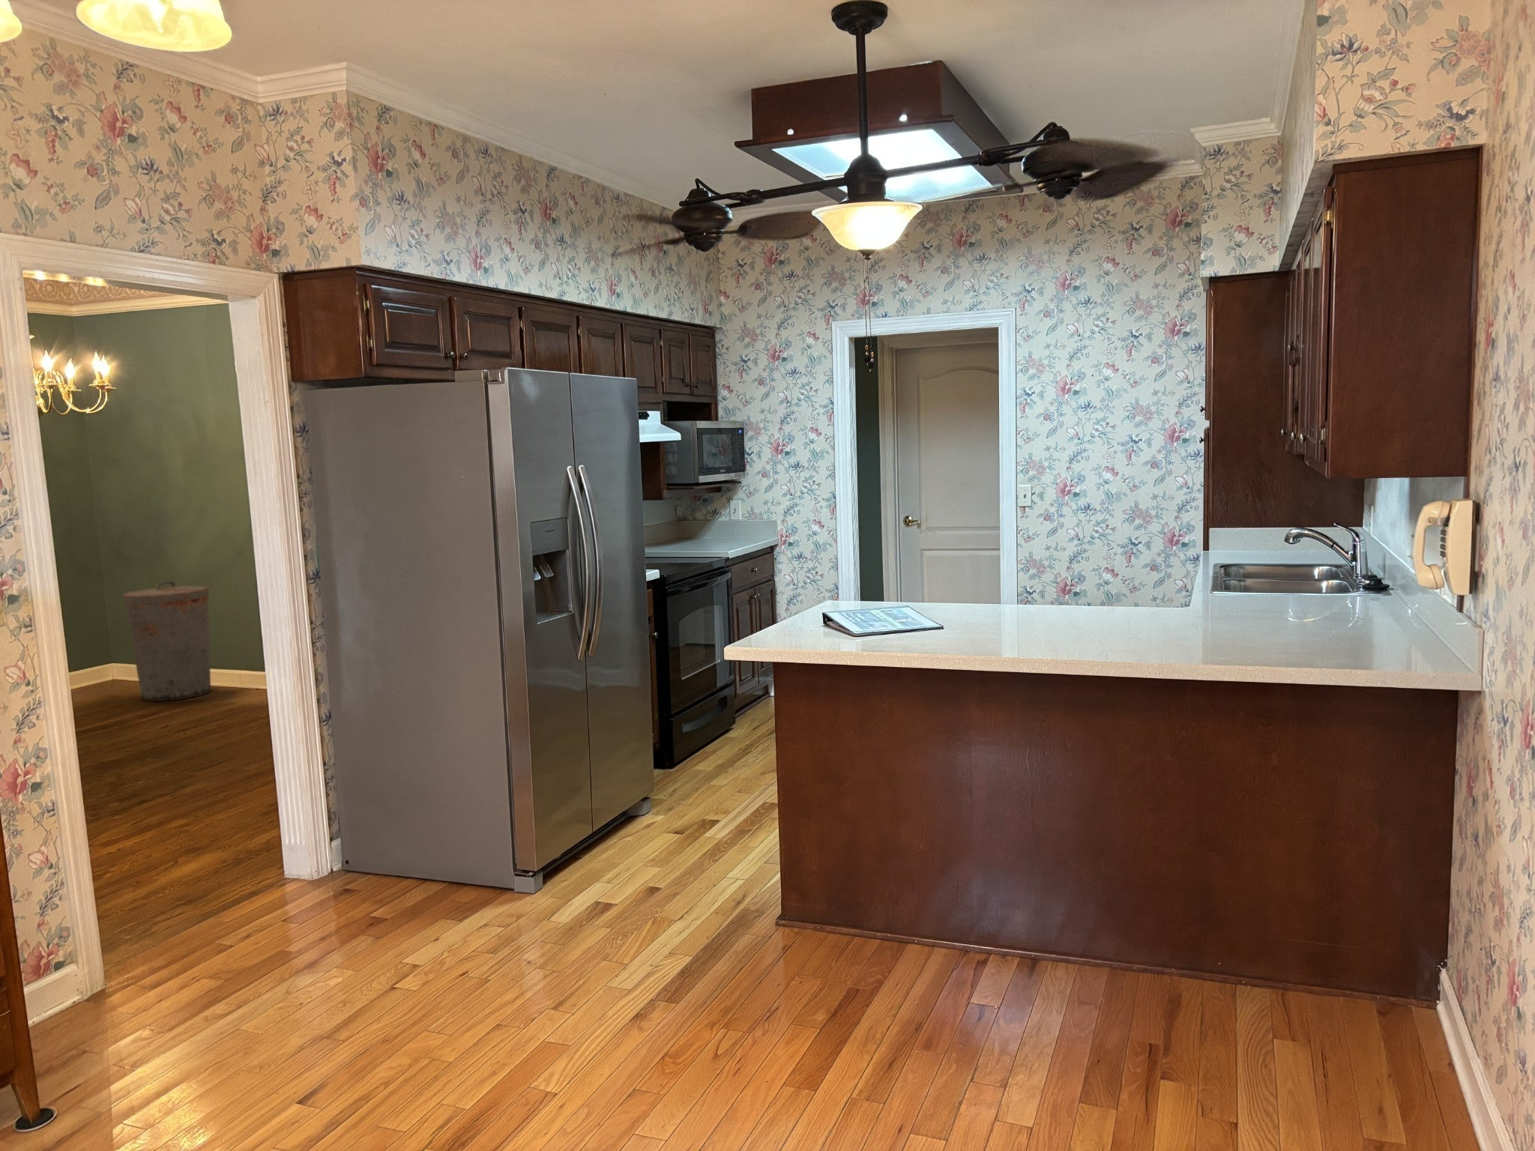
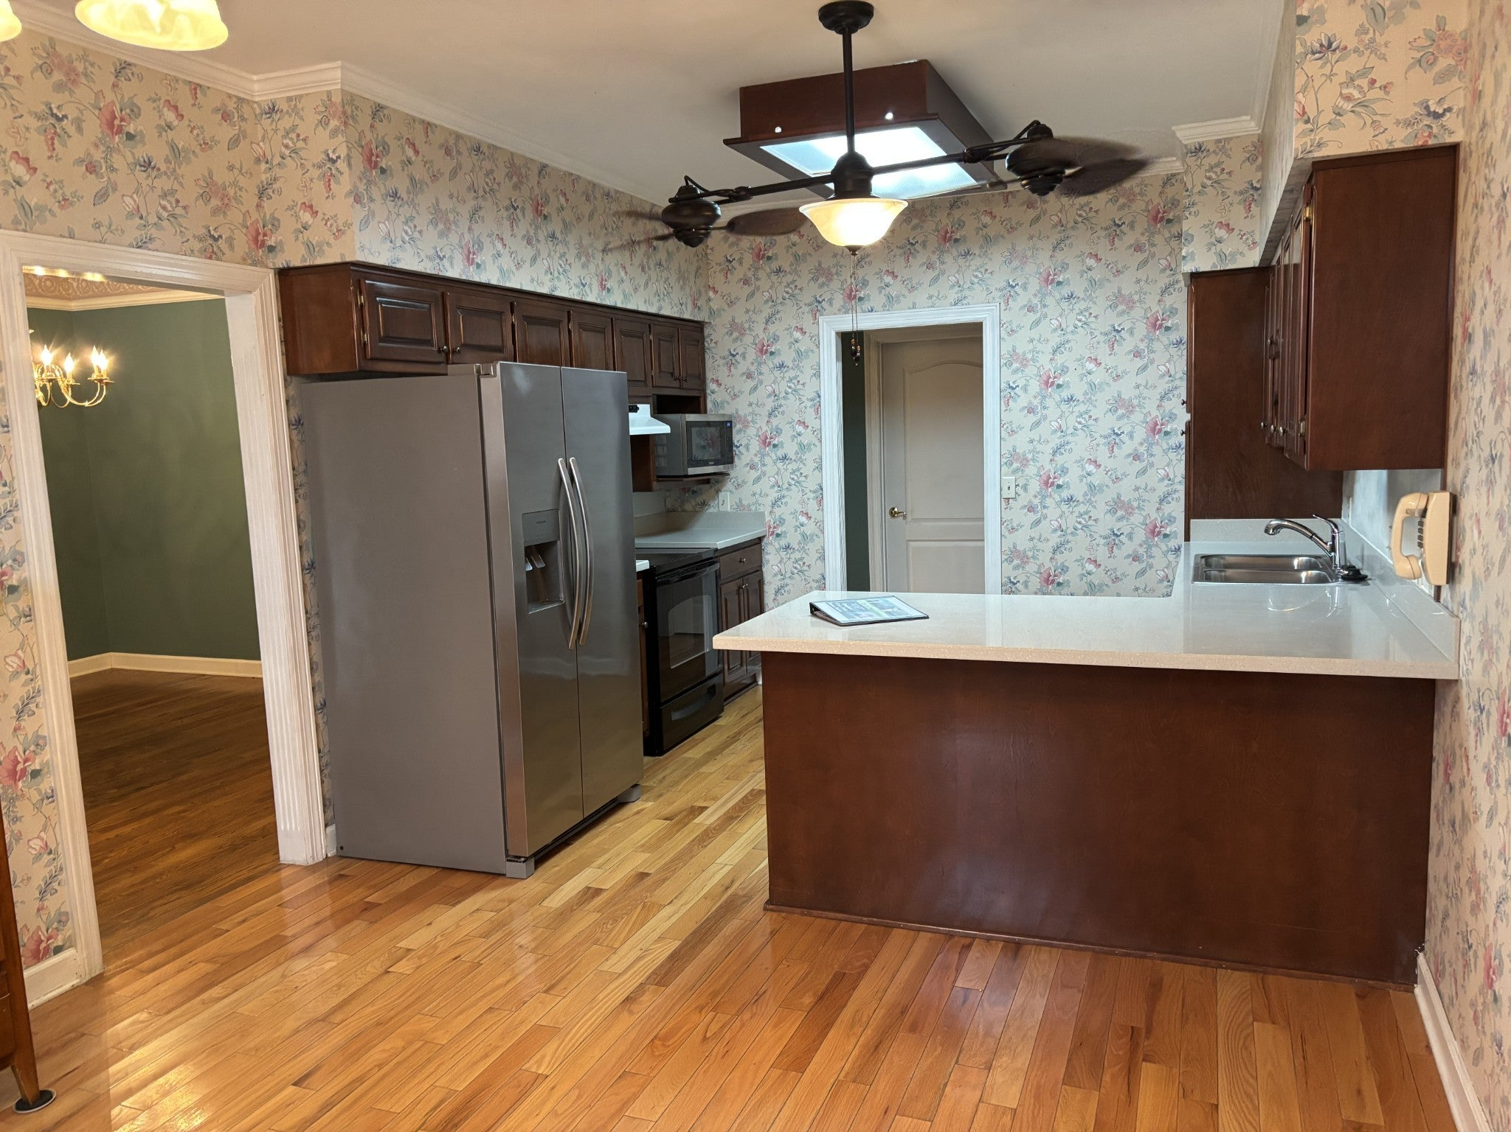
- trash can [122,580,212,702]
